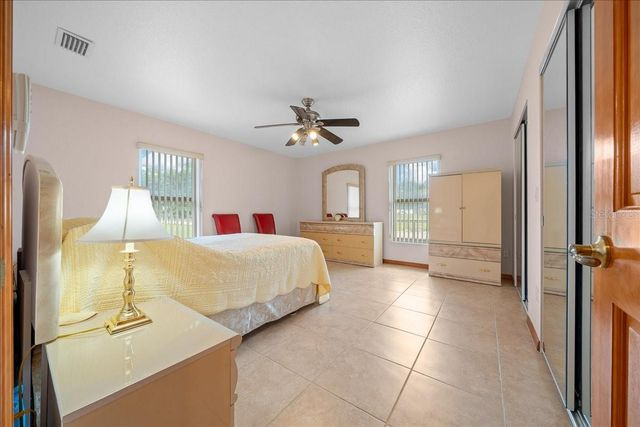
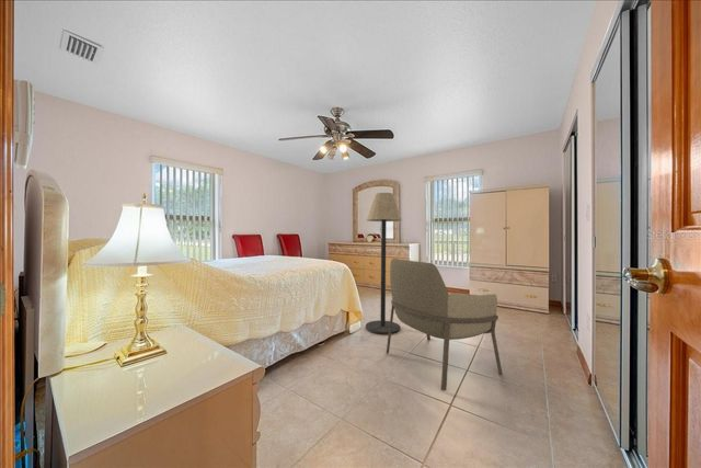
+ floor lamp [365,192,403,335]
+ armchair [386,258,504,391]
